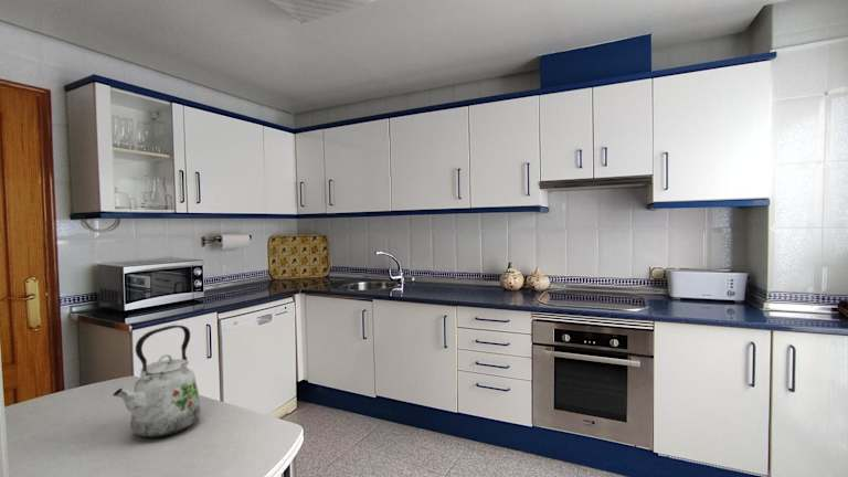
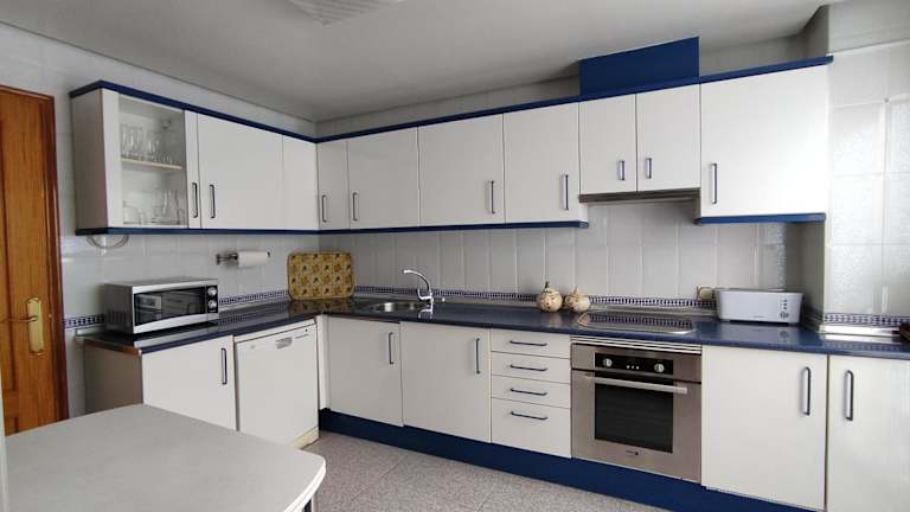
- kettle [112,324,202,438]
